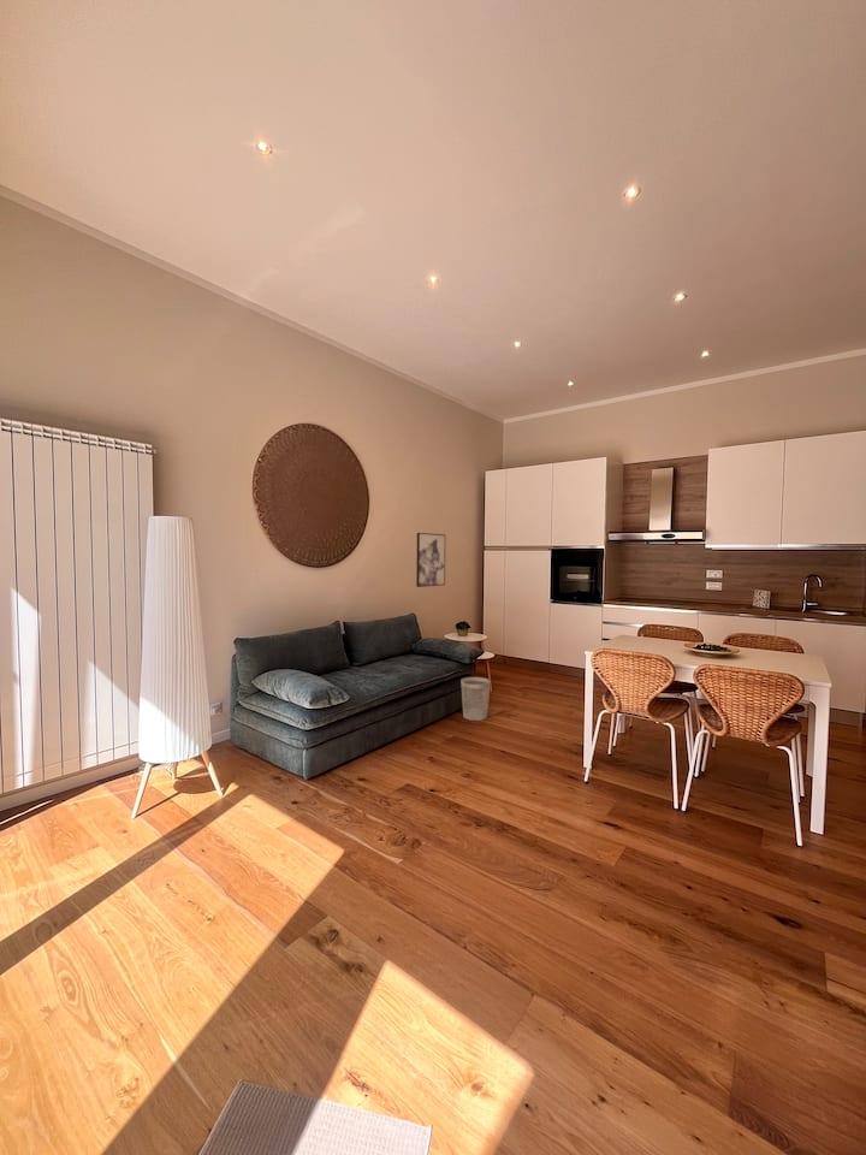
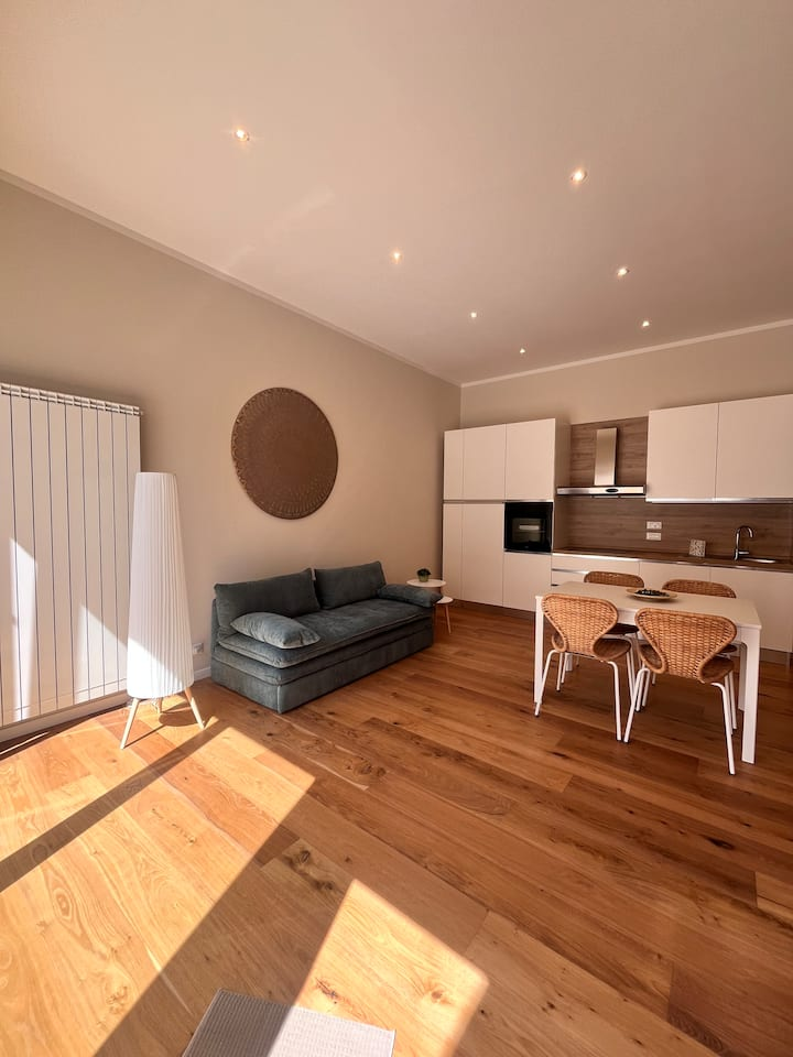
- wastebasket [459,676,492,722]
- wall art [415,532,446,588]
